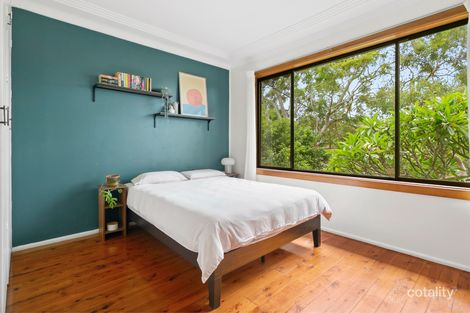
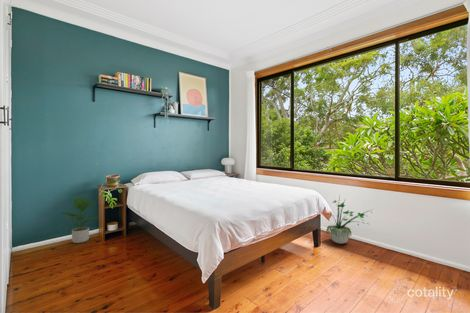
+ potted plant [58,195,99,244]
+ potted plant [325,195,374,245]
